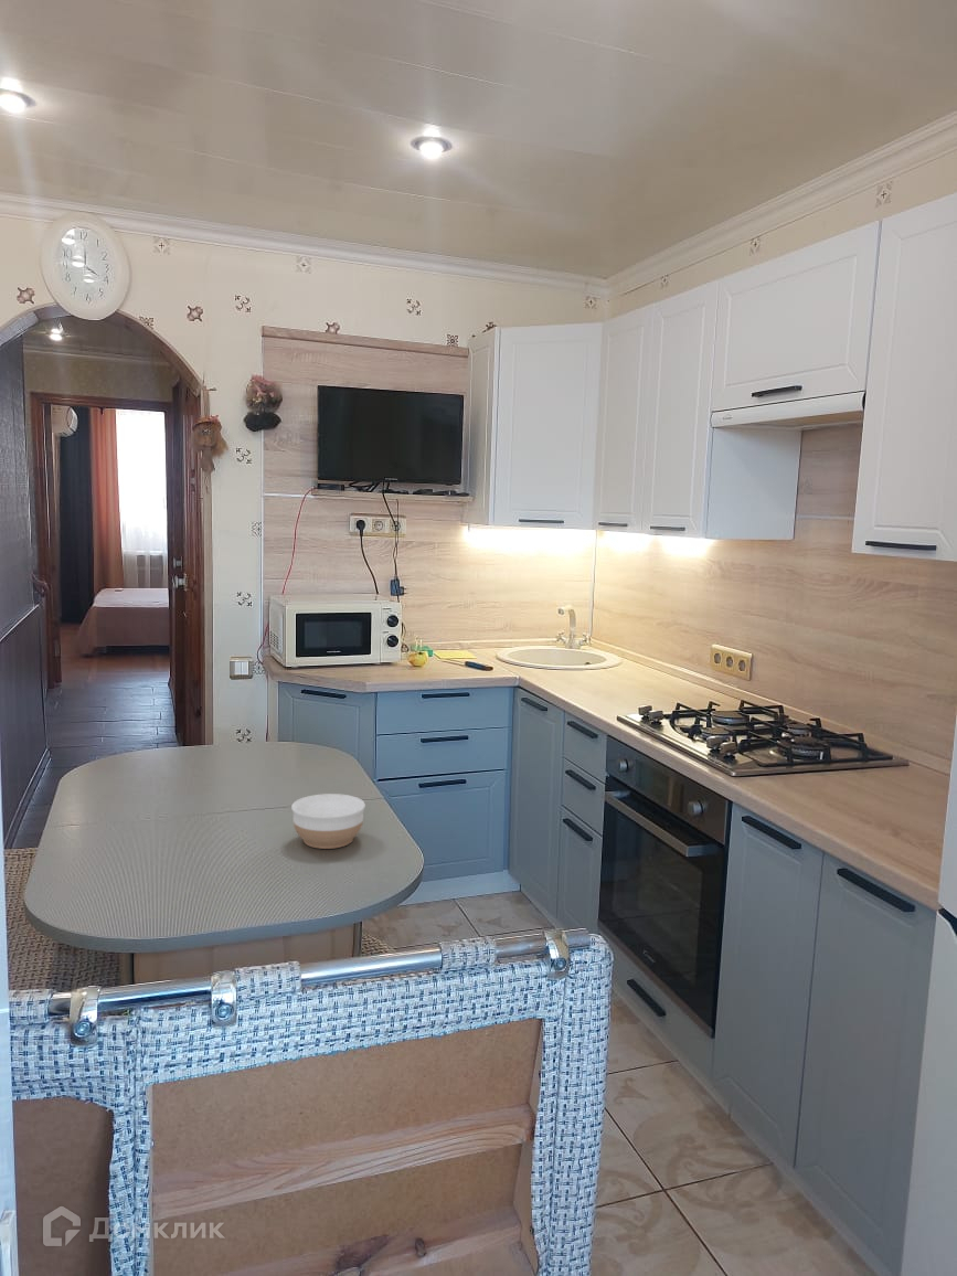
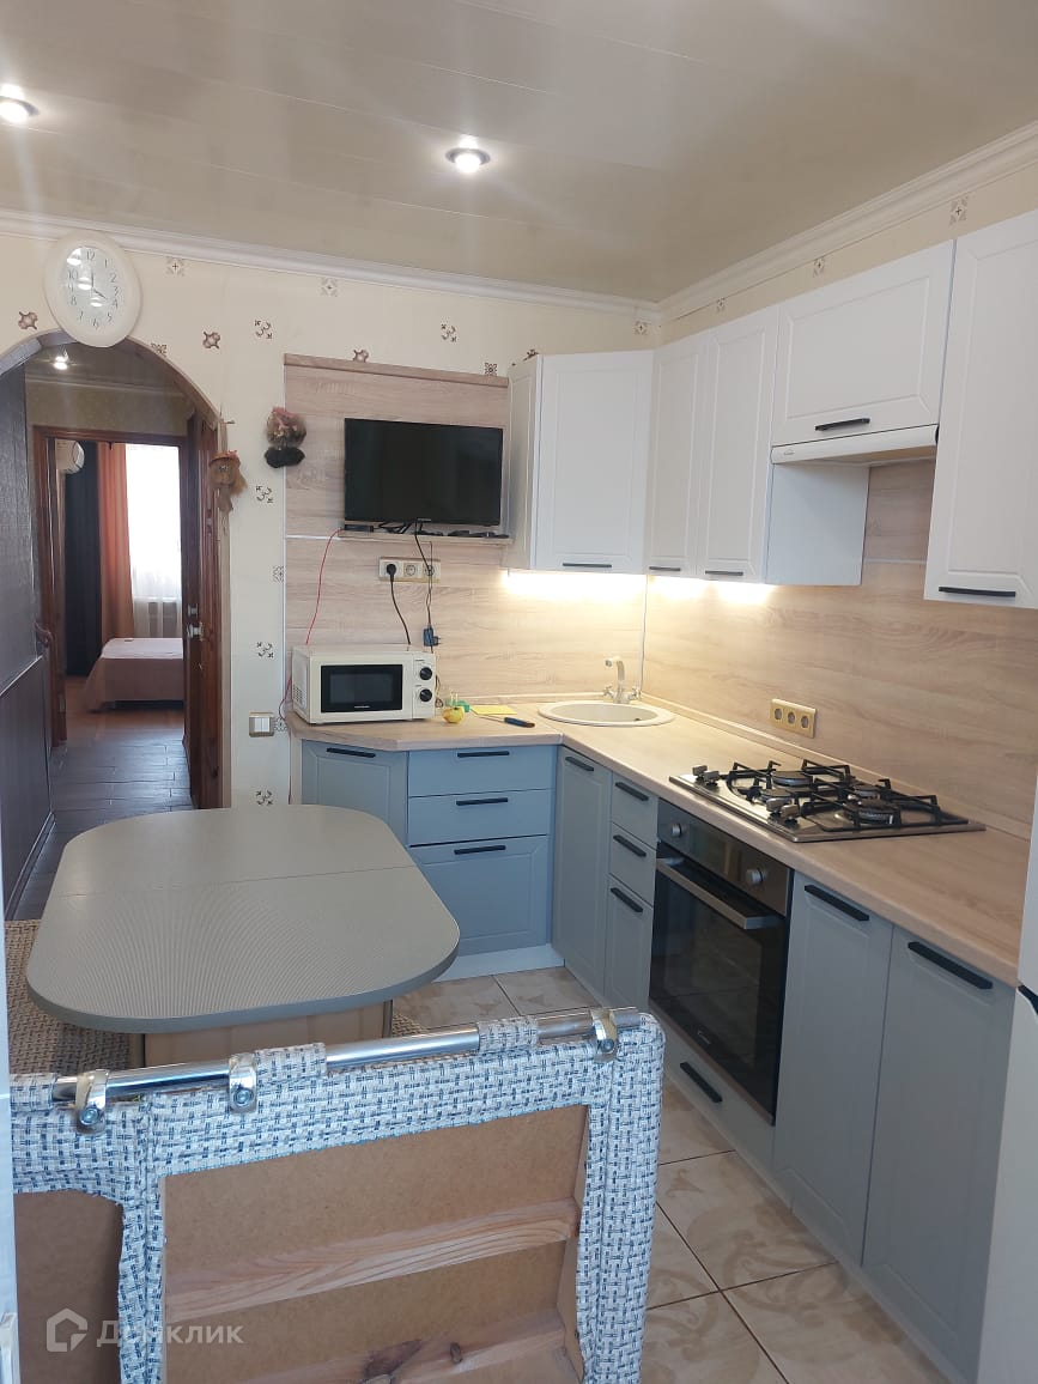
- bowl [290,793,366,850]
